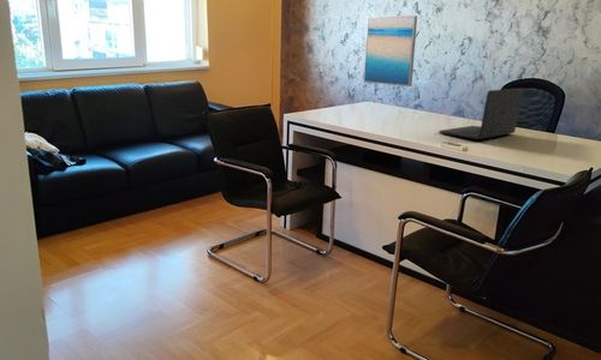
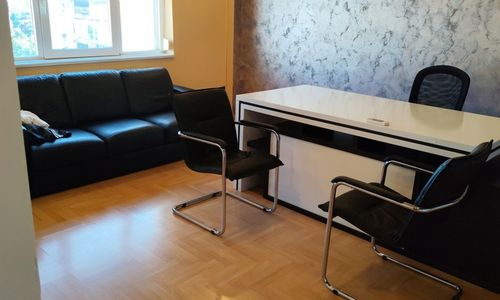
- wall art [363,14,418,88]
- laptop [438,88,525,140]
